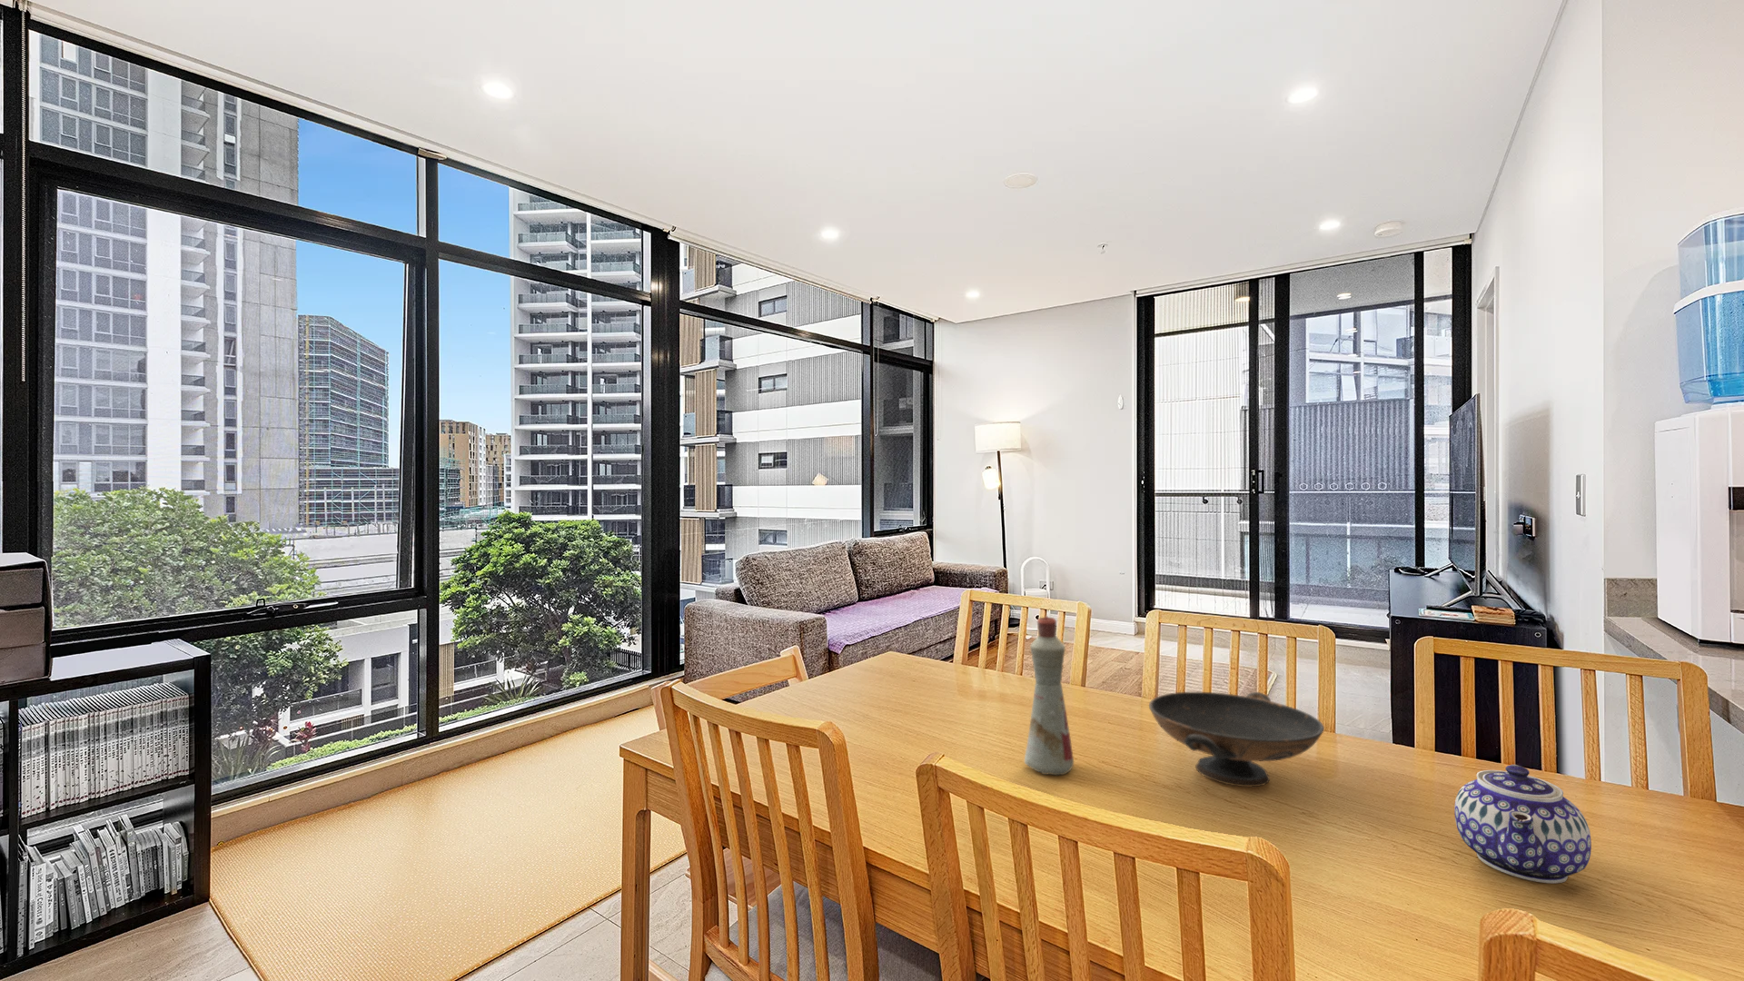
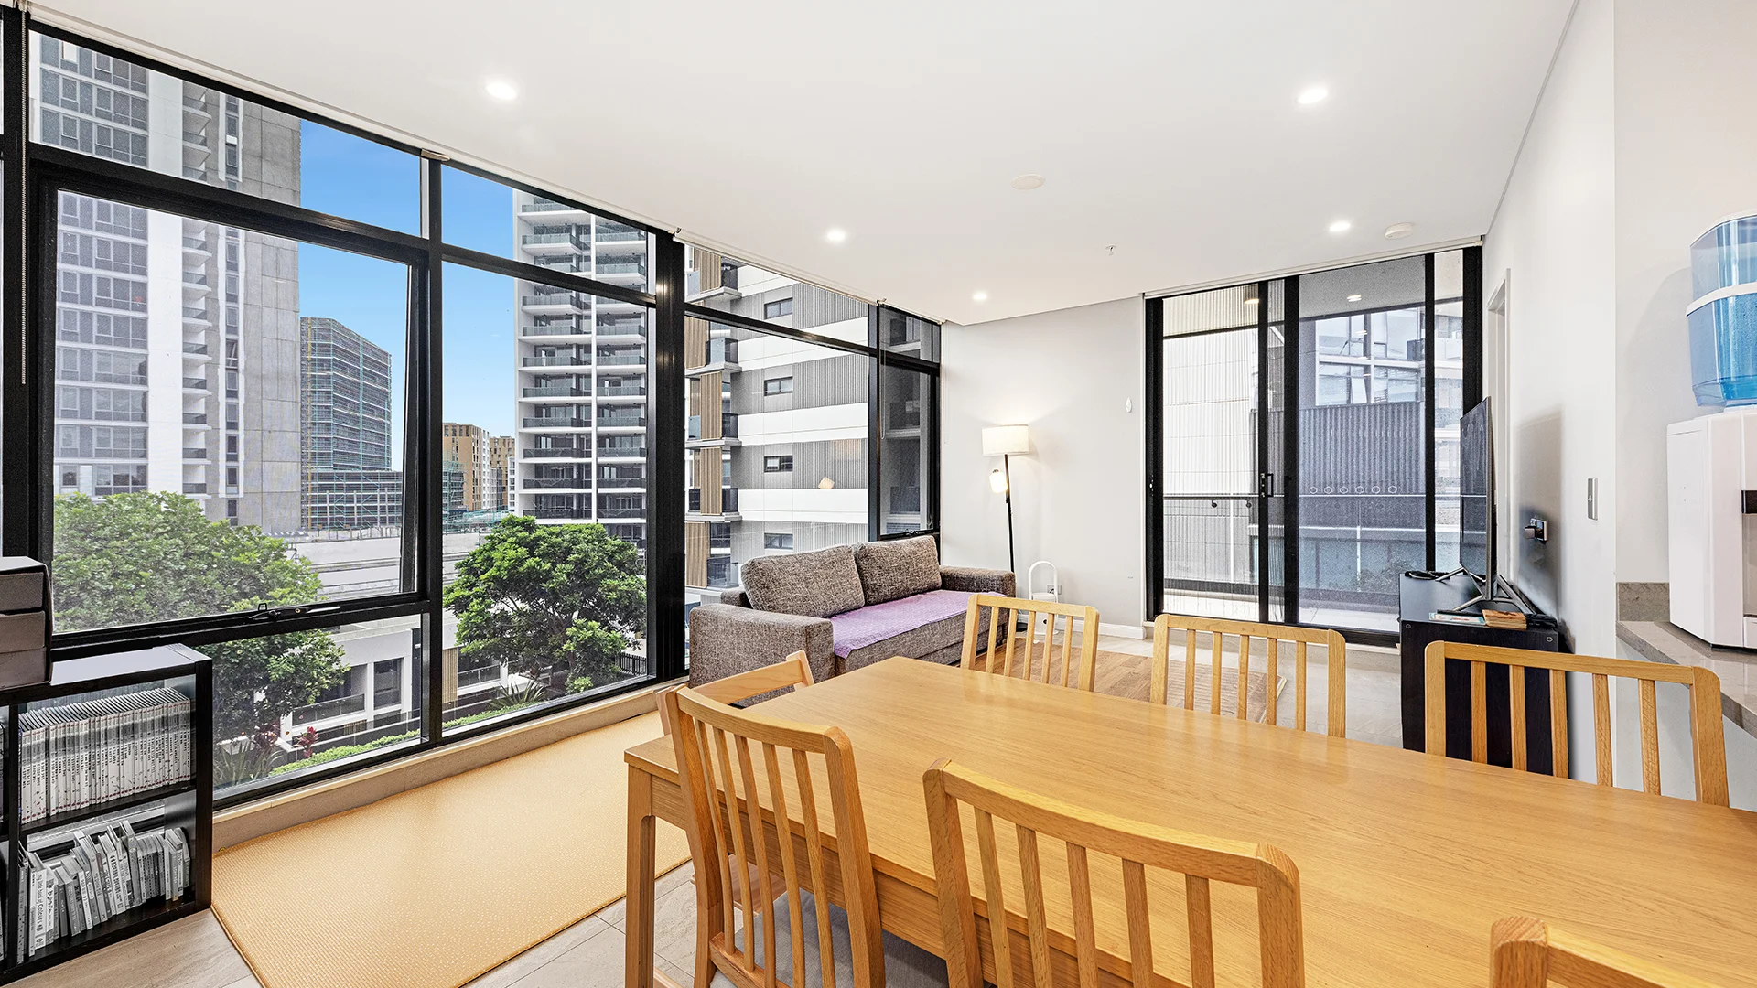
- teapot [1453,764,1592,884]
- decorative bowl [1149,690,1325,787]
- bottle [1024,614,1074,776]
